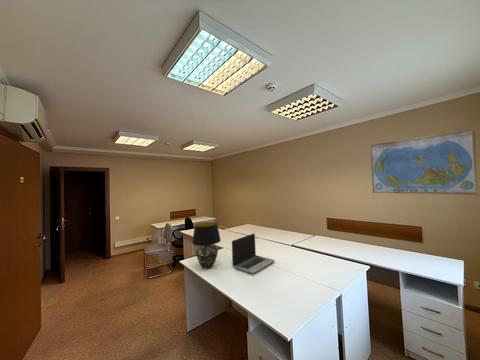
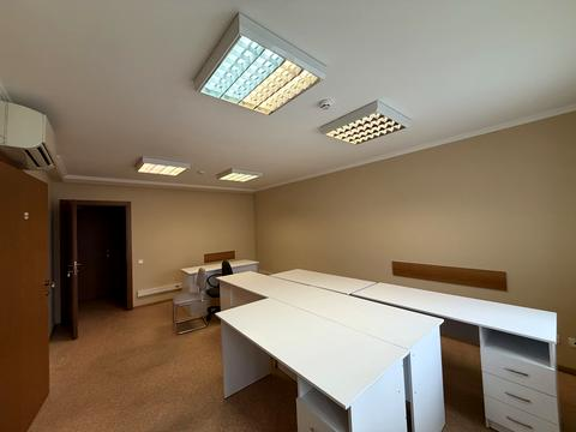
- laptop computer [231,233,276,274]
- table lamp [191,221,222,270]
- world map [370,129,478,195]
